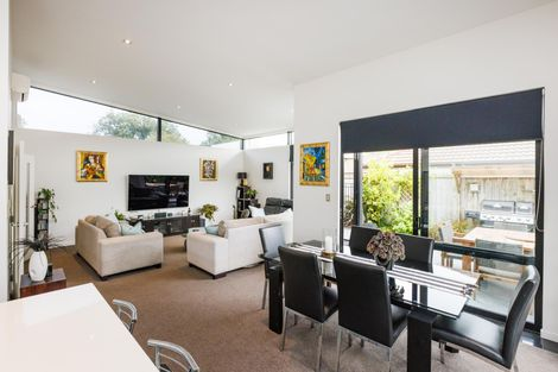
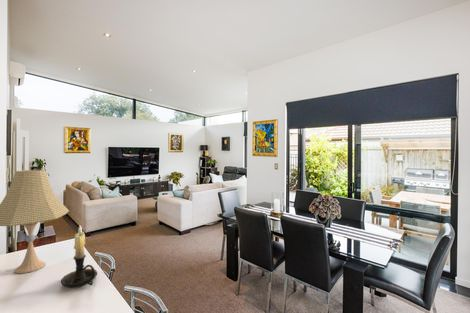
+ candle holder [60,224,98,289]
+ desk lamp [0,169,70,274]
